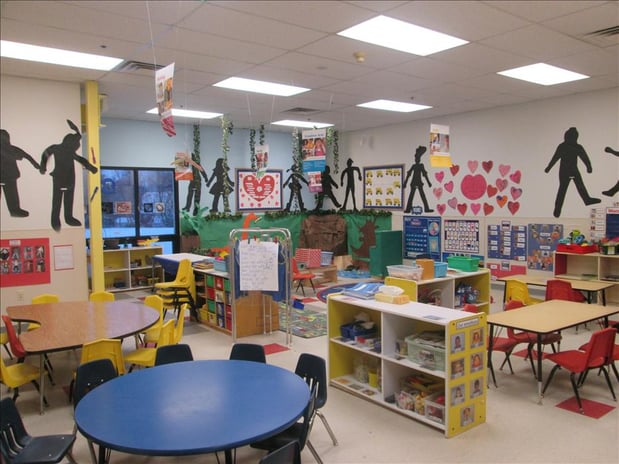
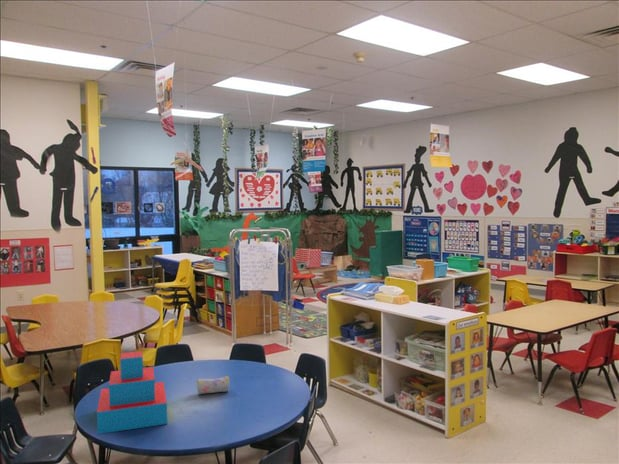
+ toy blocks [96,350,168,435]
+ pencil case [195,375,231,395]
